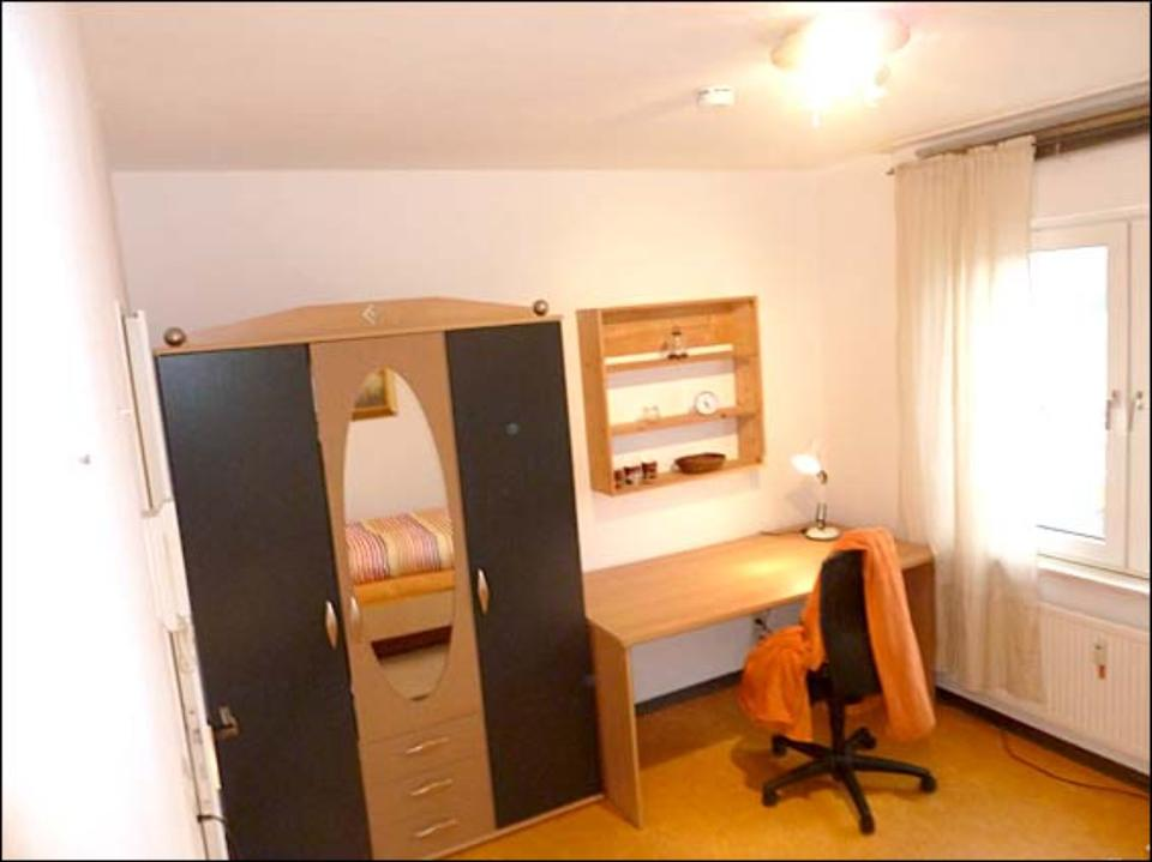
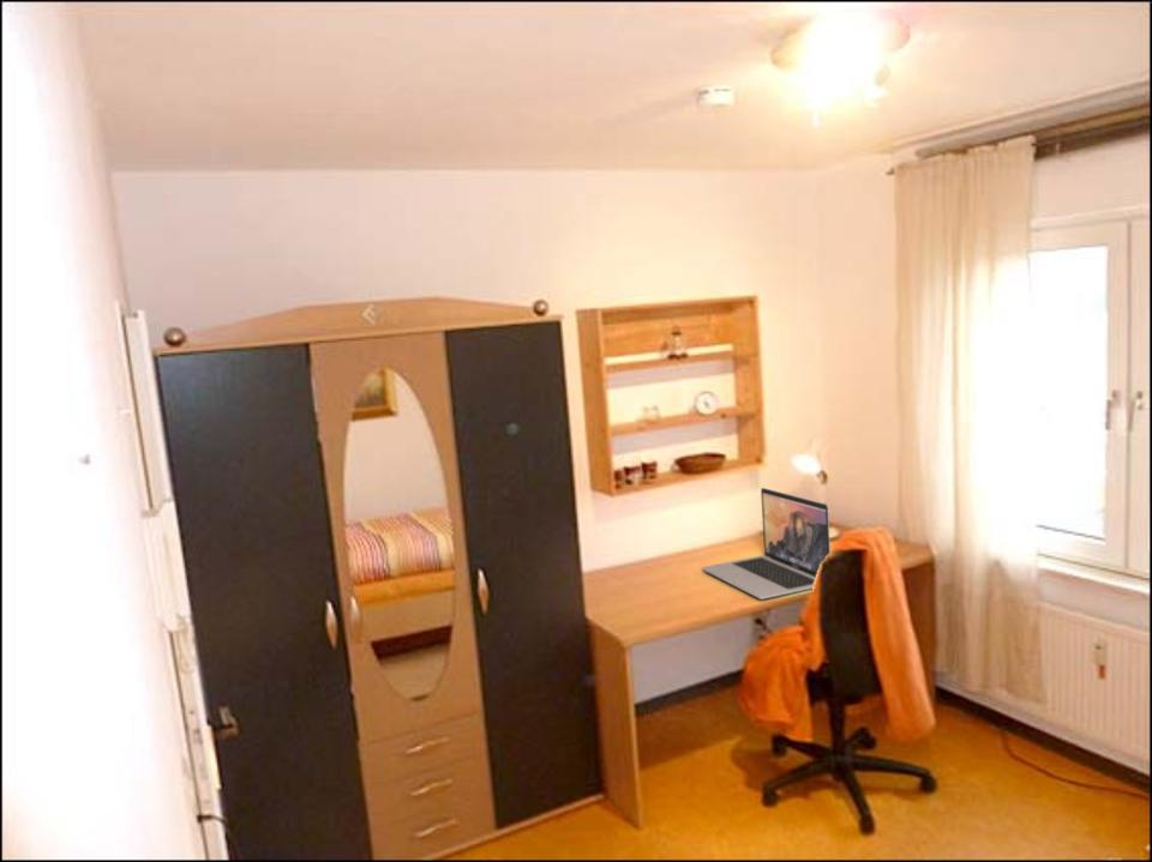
+ laptop [701,487,832,601]
